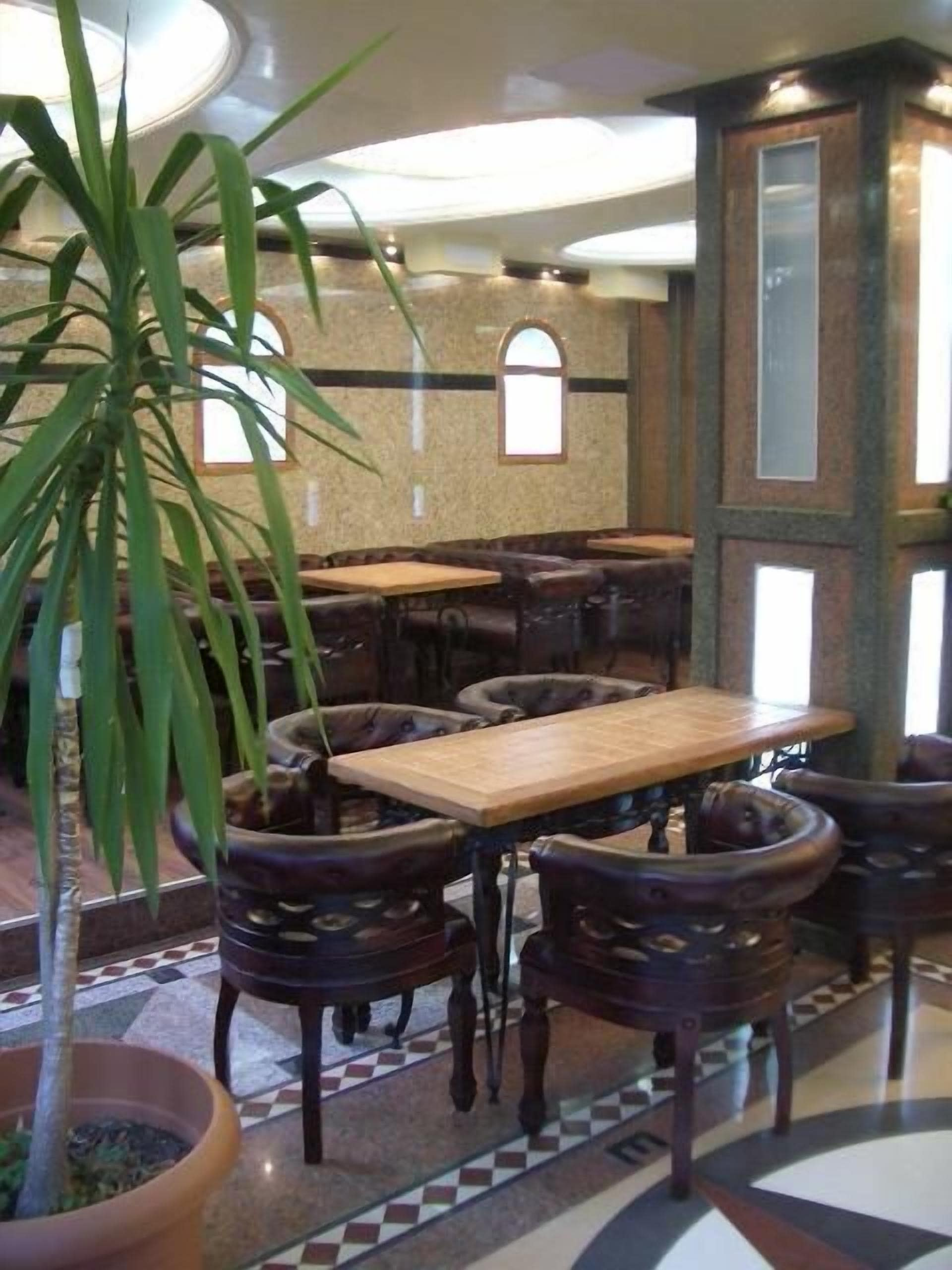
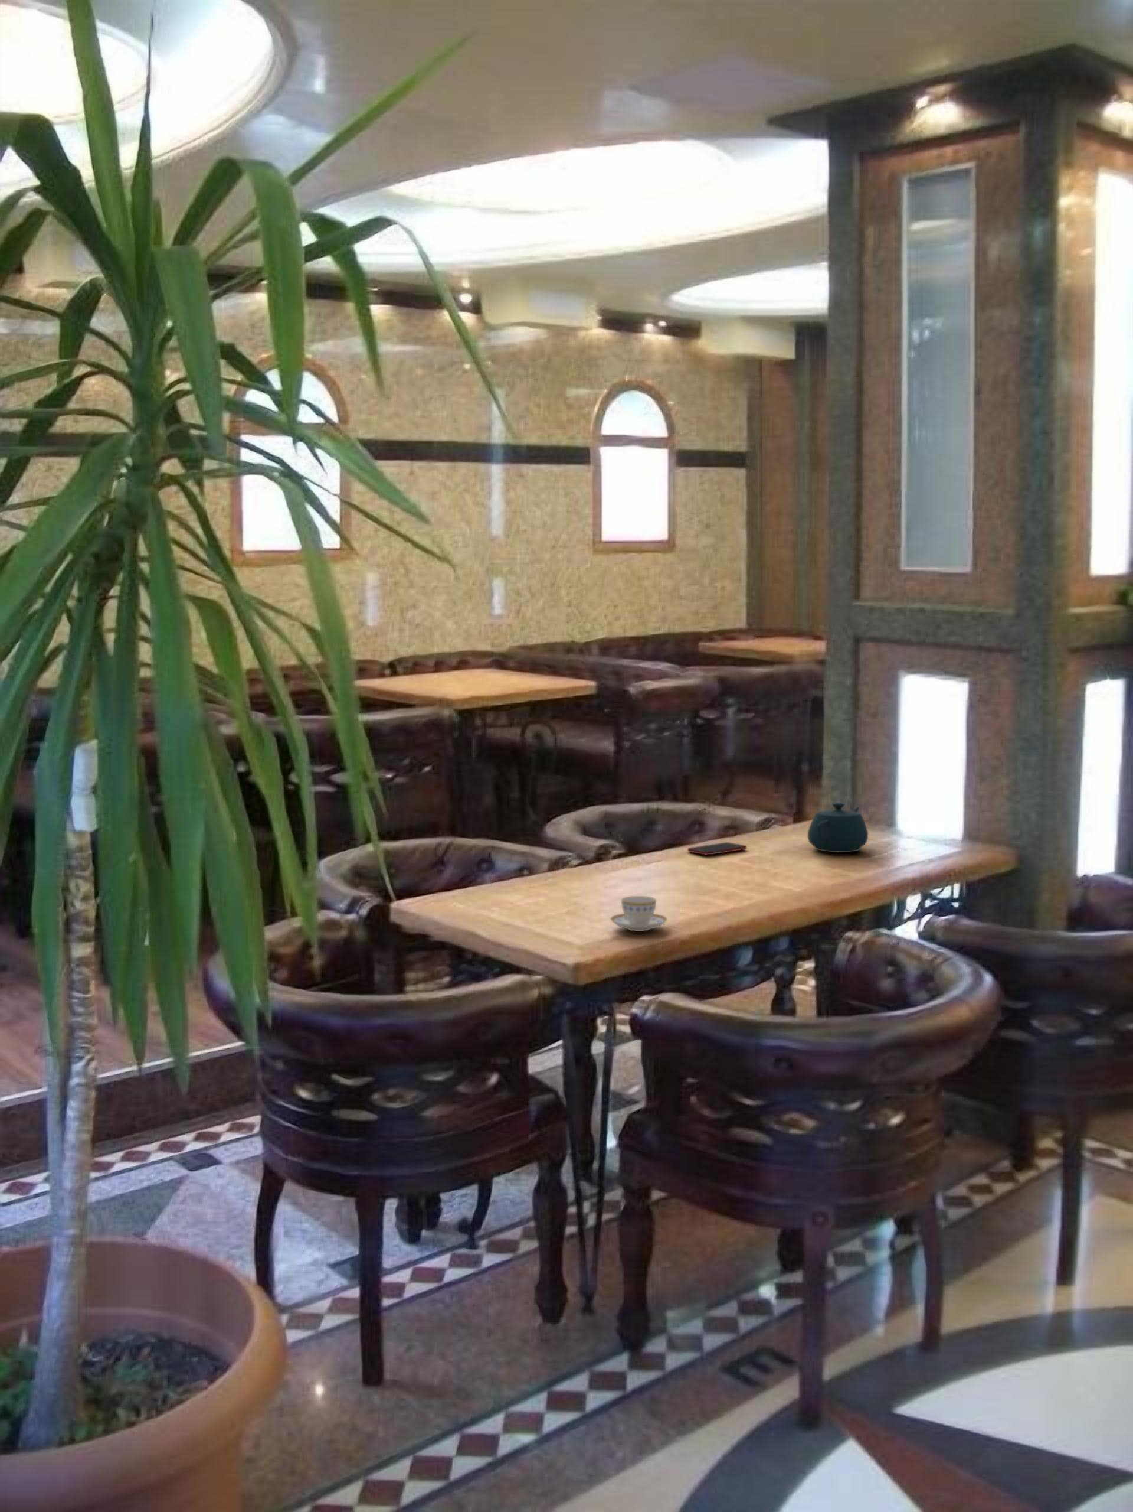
+ teacup [609,895,668,932]
+ cell phone [687,842,747,856]
+ teapot [807,802,869,852]
